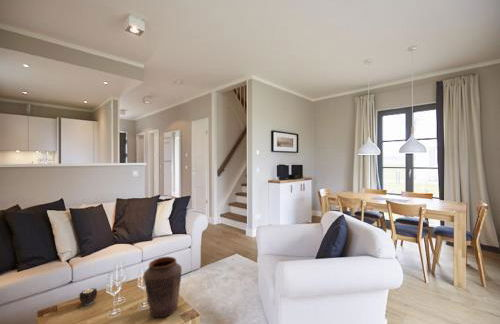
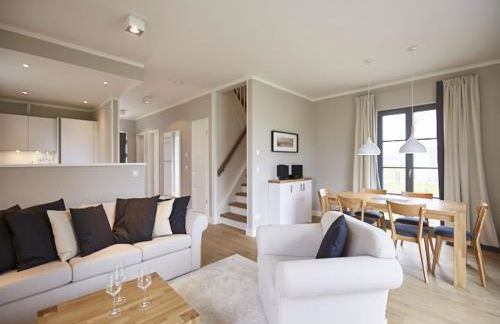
- vase [143,256,183,319]
- candle [78,287,98,306]
